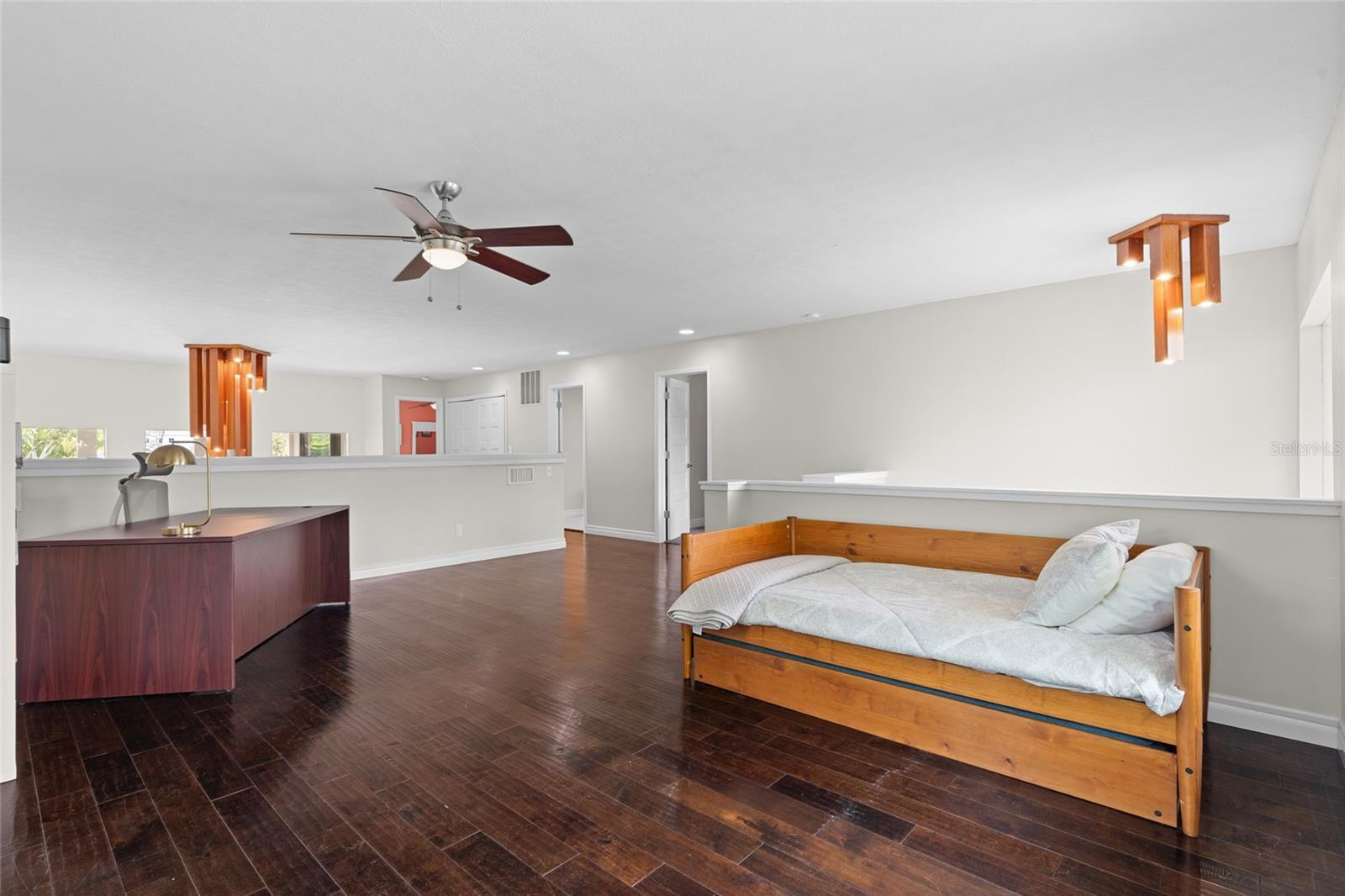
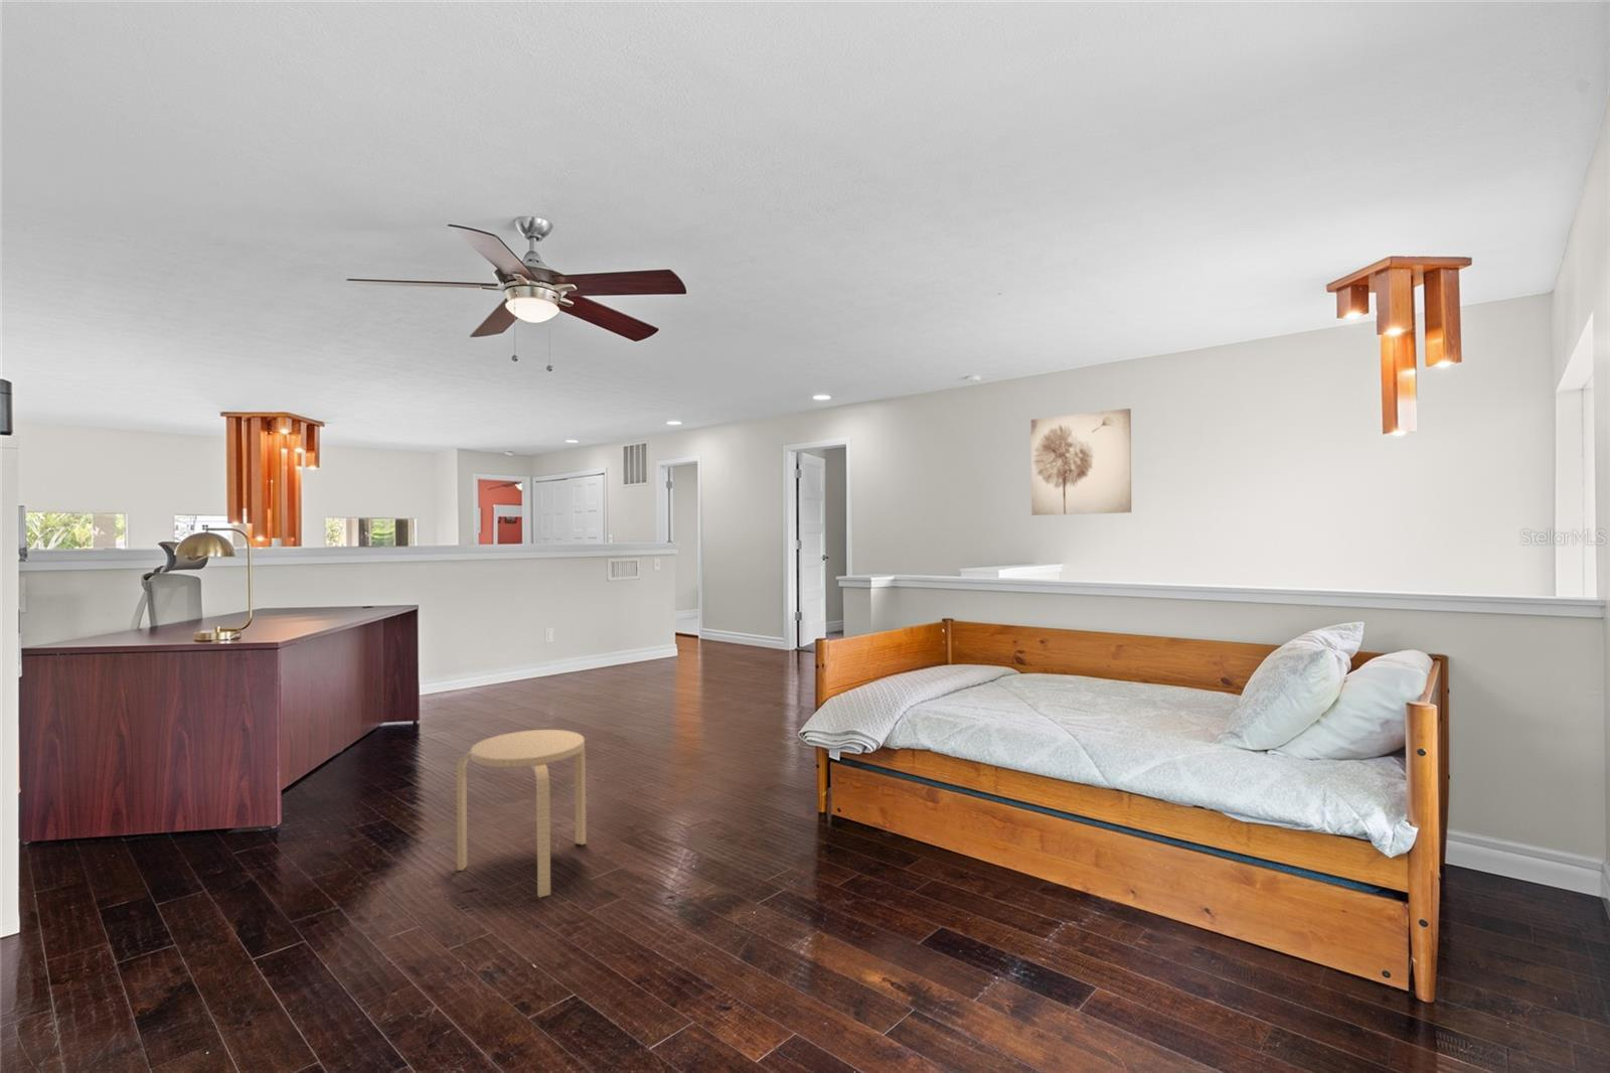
+ stool [456,729,587,899]
+ wall art [1031,407,1132,516]
